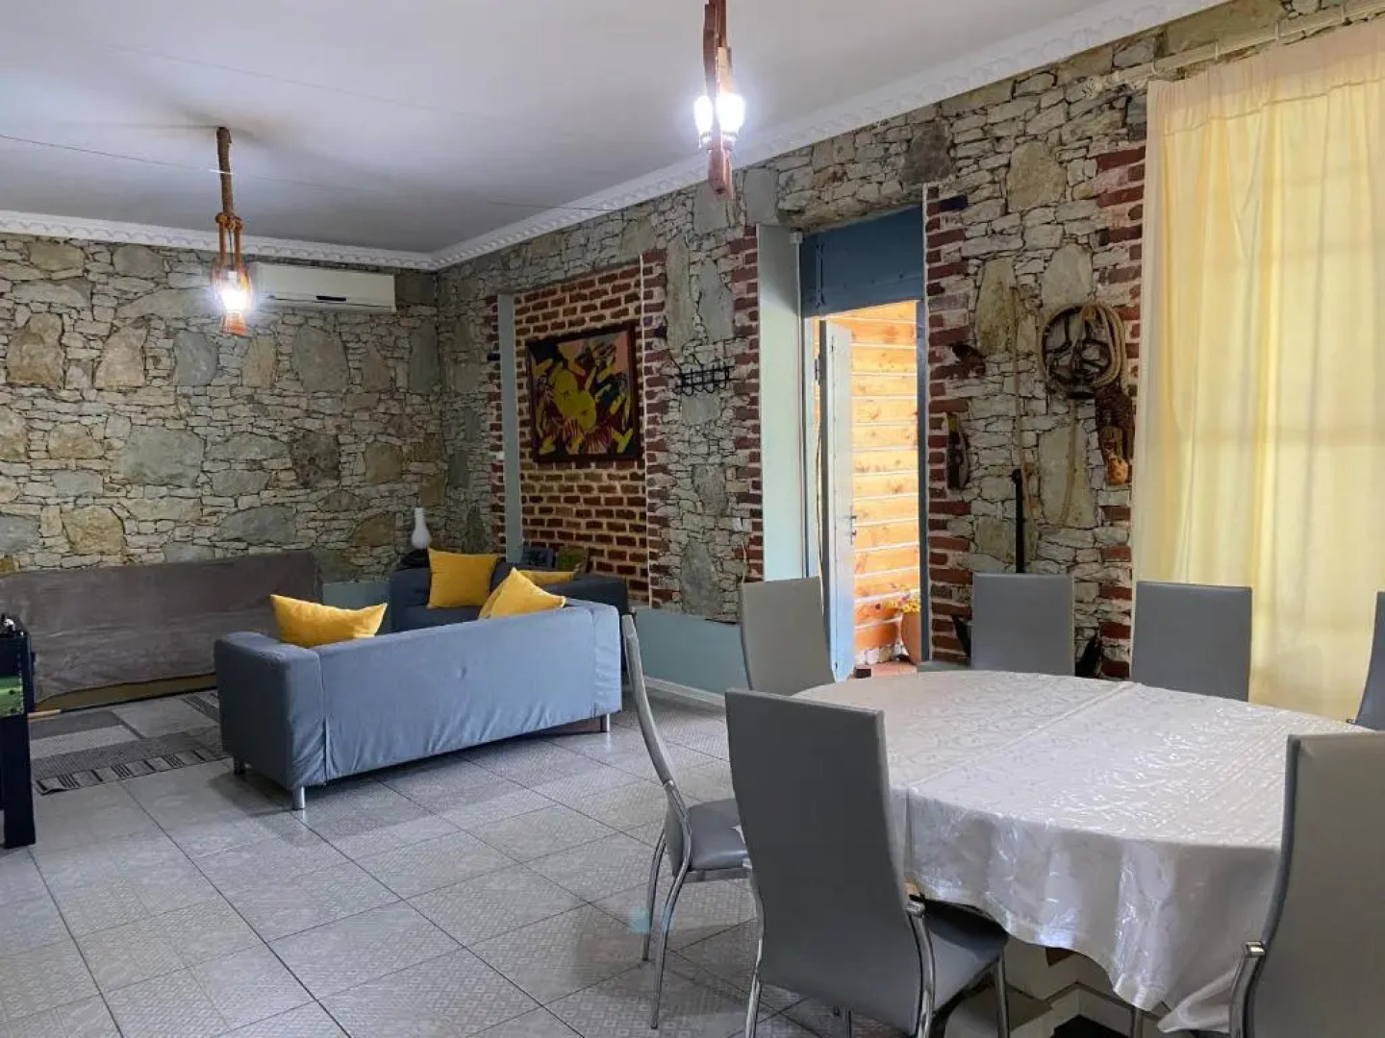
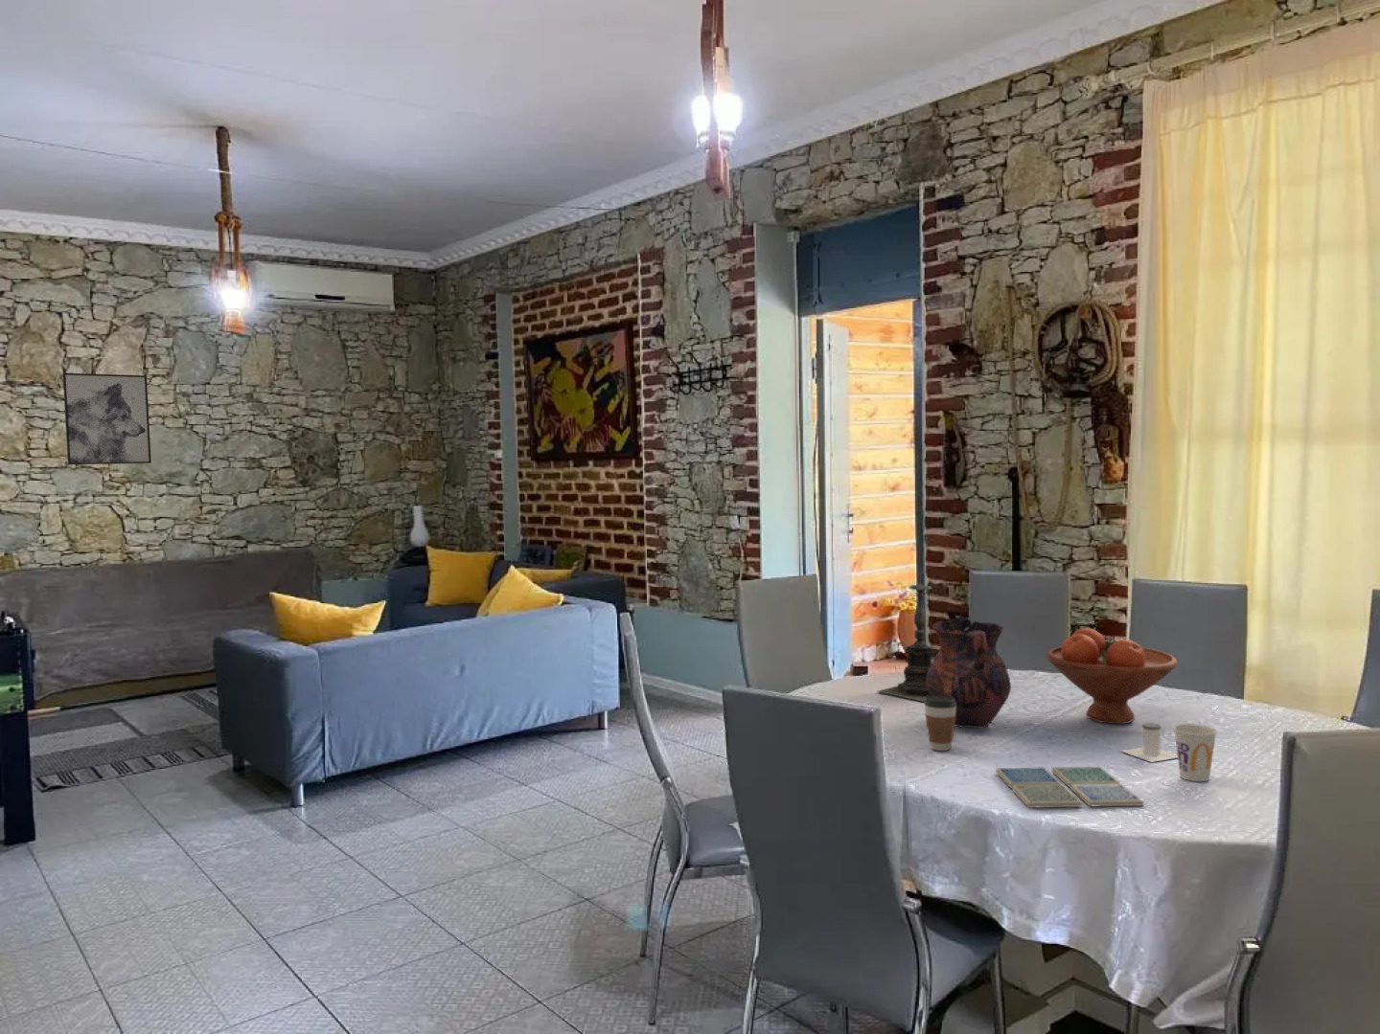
+ salt shaker [1119,722,1178,764]
+ cup [1174,723,1218,782]
+ fruit bowl [1045,627,1179,724]
+ drink coaster [994,766,1144,809]
+ candle holder [877,569,934,703]
+ vase [927,617,1012,730]
+ coffee cup [923,694,956,752]
+ wall art [61,373,152,465]
